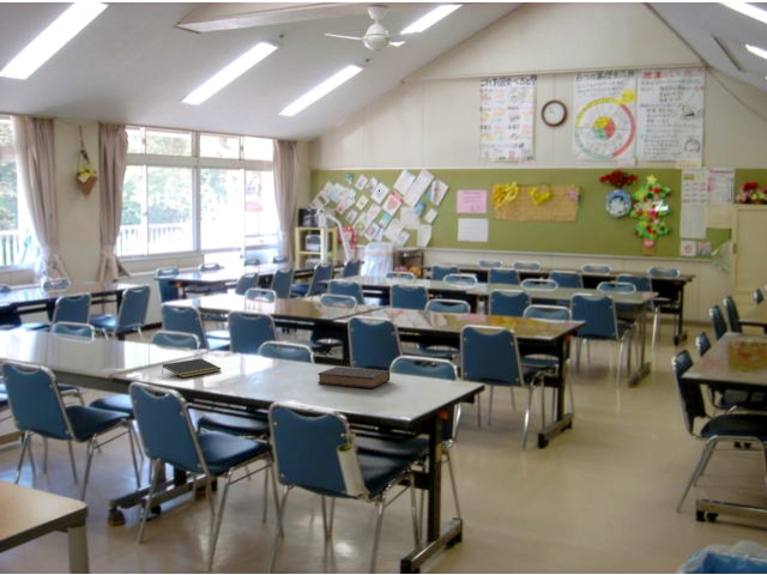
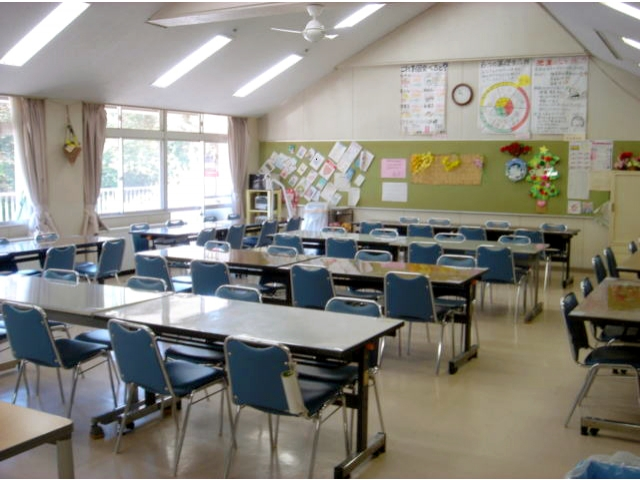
- notepad [161,357,222,379]
- book [316,365,391,389]
